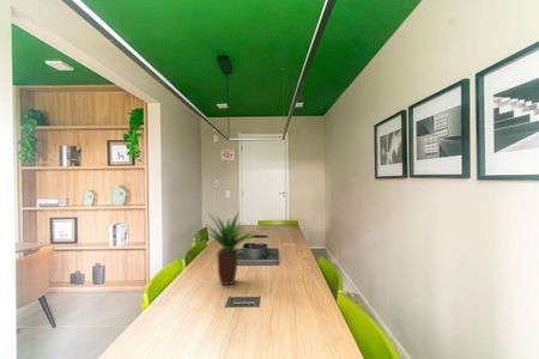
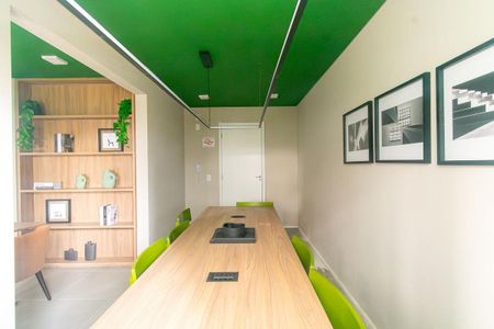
- potted plant [205,211,261,286]
